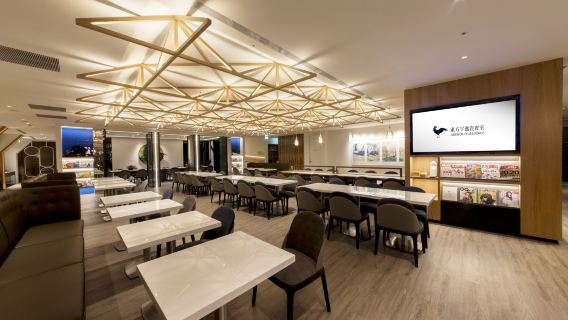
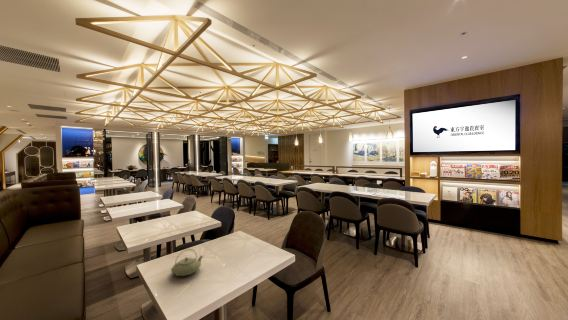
+ teapot [170,248,204,277]
